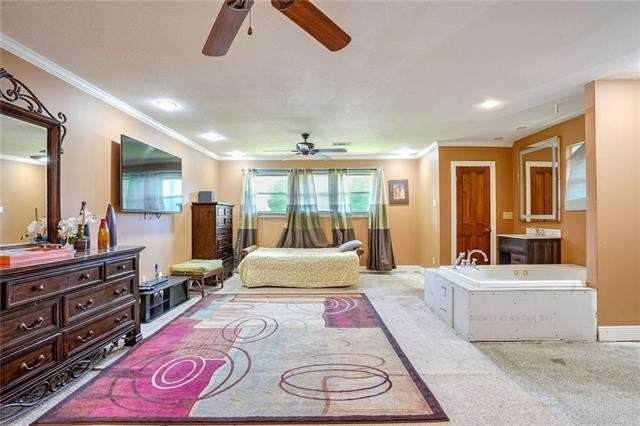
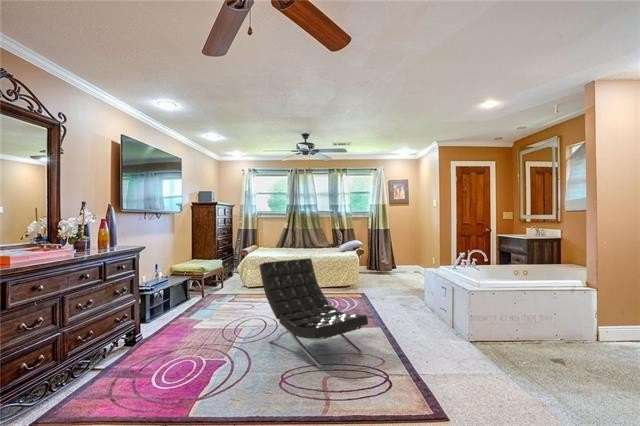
+ lounge chair [259,257,369,370]
